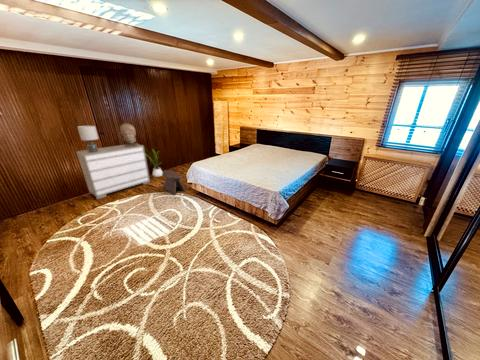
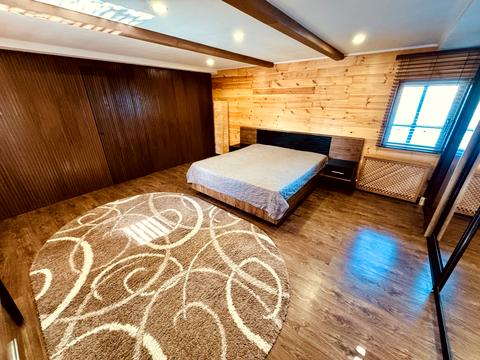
- lamp [76,125,100,152]
- stool [162,169,187,196]
- sculpture bust [119,122,139,147]
- dresser [75,143,151,200]
- house plant [144,147,163,178]
